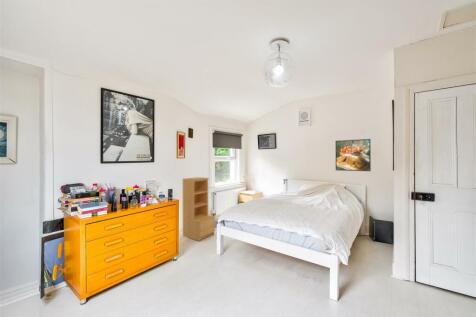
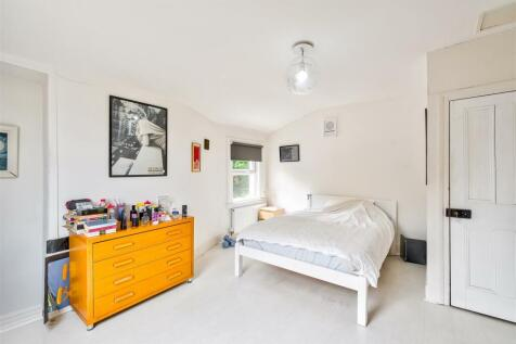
- bookshelf [181,176,216,242]
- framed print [334,138,372,172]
